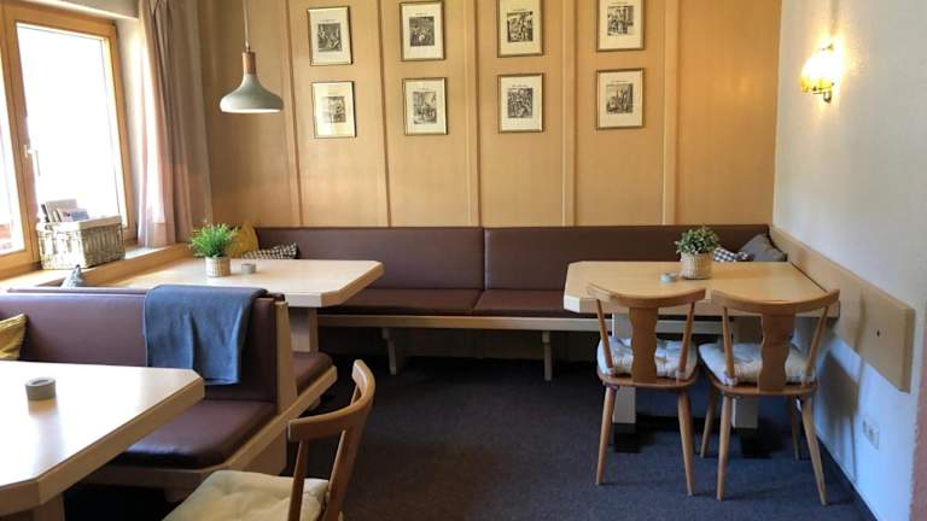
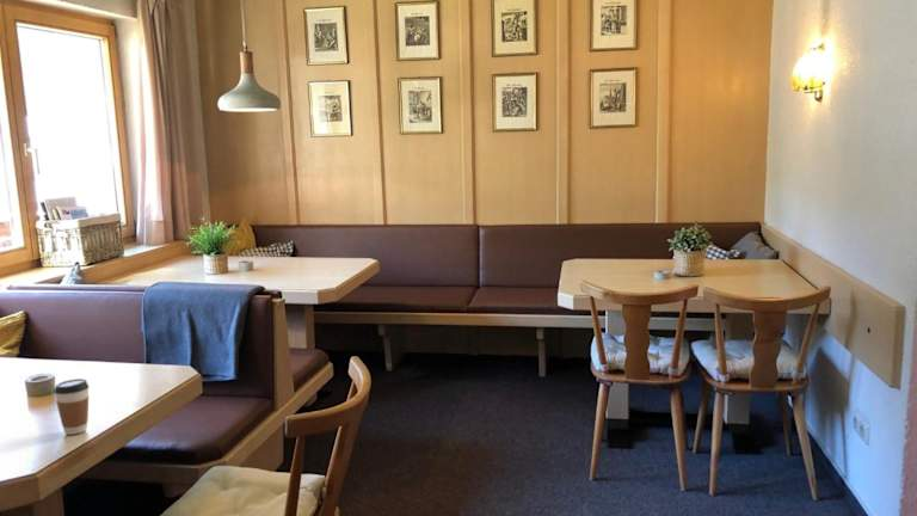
+ coffee cup [53,377,91,436]
